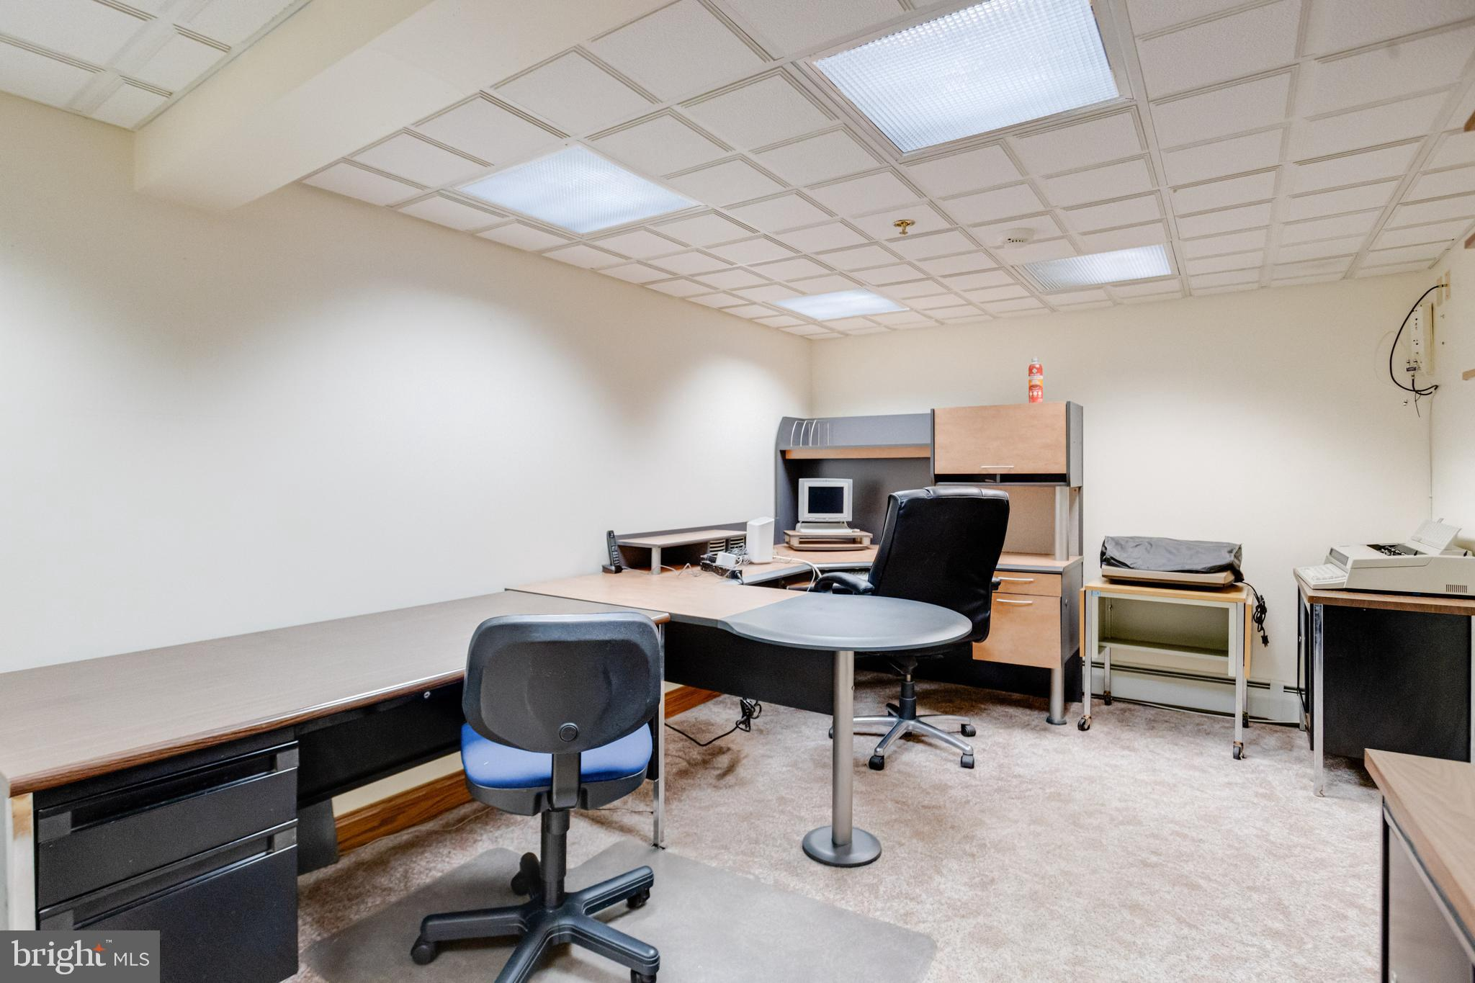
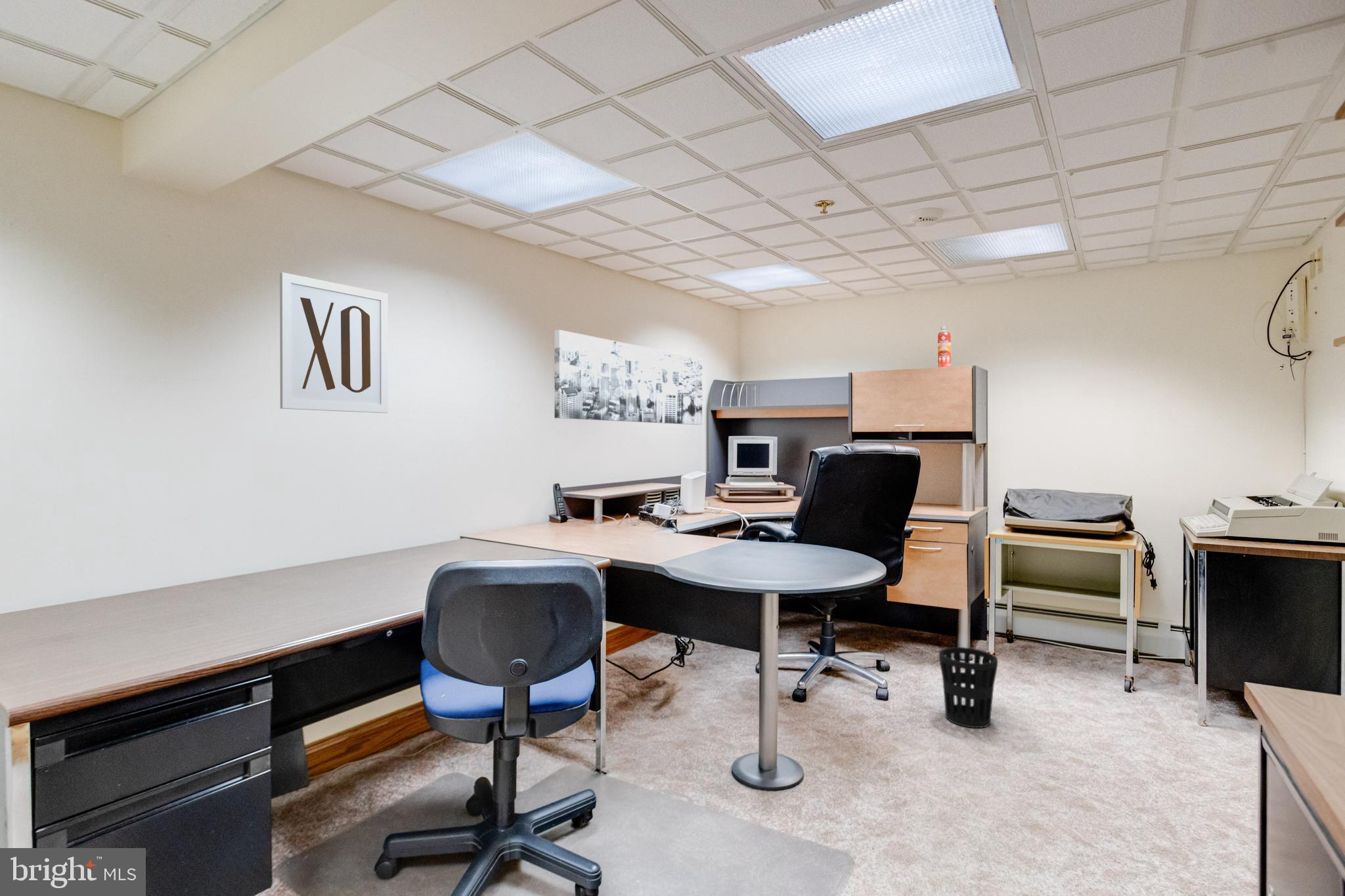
+ wastebasket [938,647,998,729]
+ wall art [554,329,703,425]
+ wall art [279,272,389,414]
